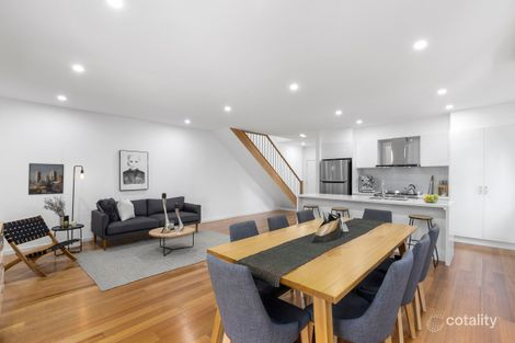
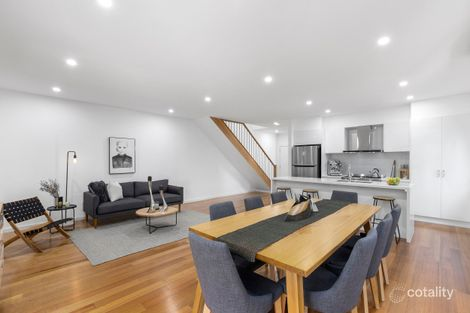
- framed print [27,162,65,196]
